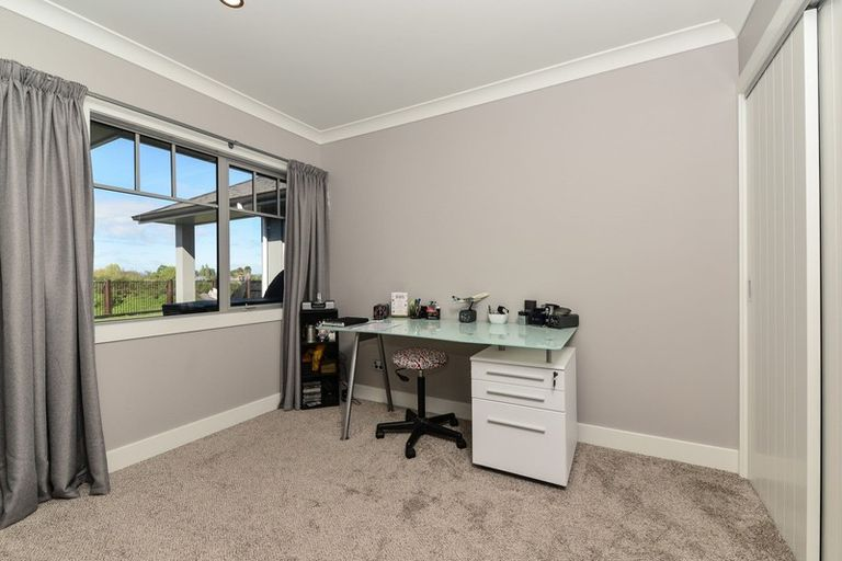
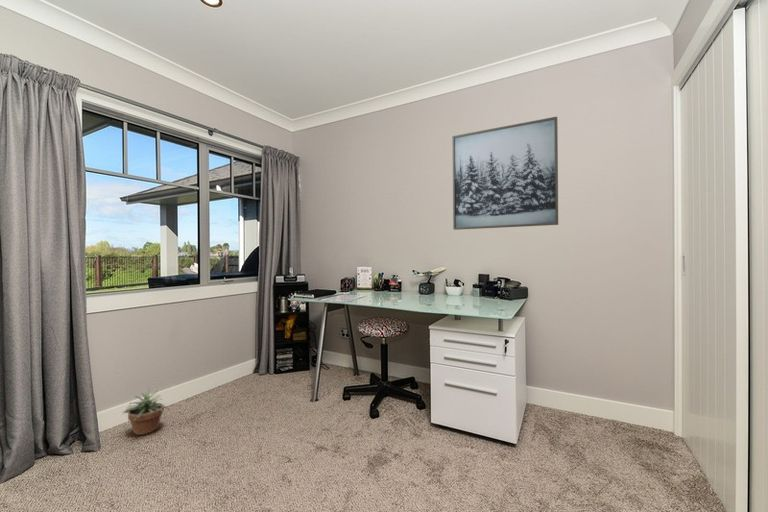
+ wall art [451,116,559,231]
+ potted plant [122,386,170,436]
